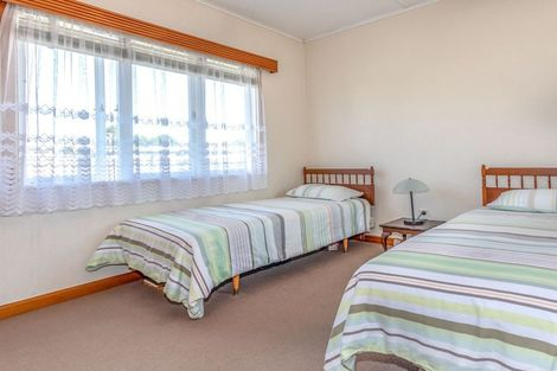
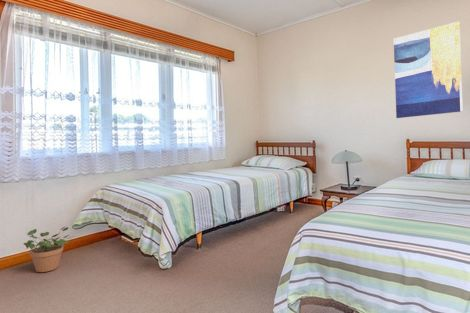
+ potted plant [22,226,75,273]
+ wall art [393,20,464,119]
